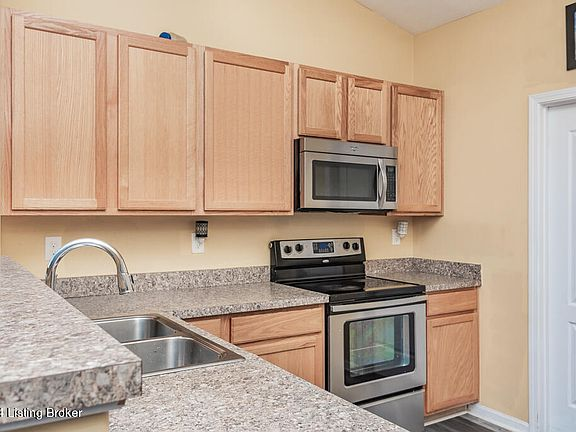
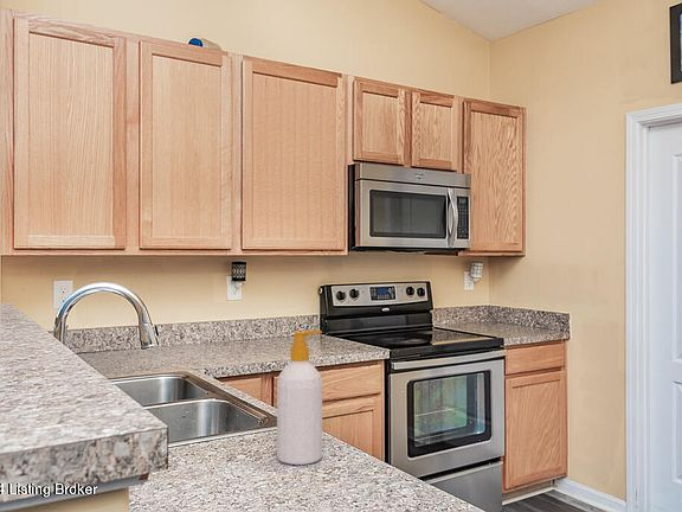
+ soap bottle [276,329,323,466]
